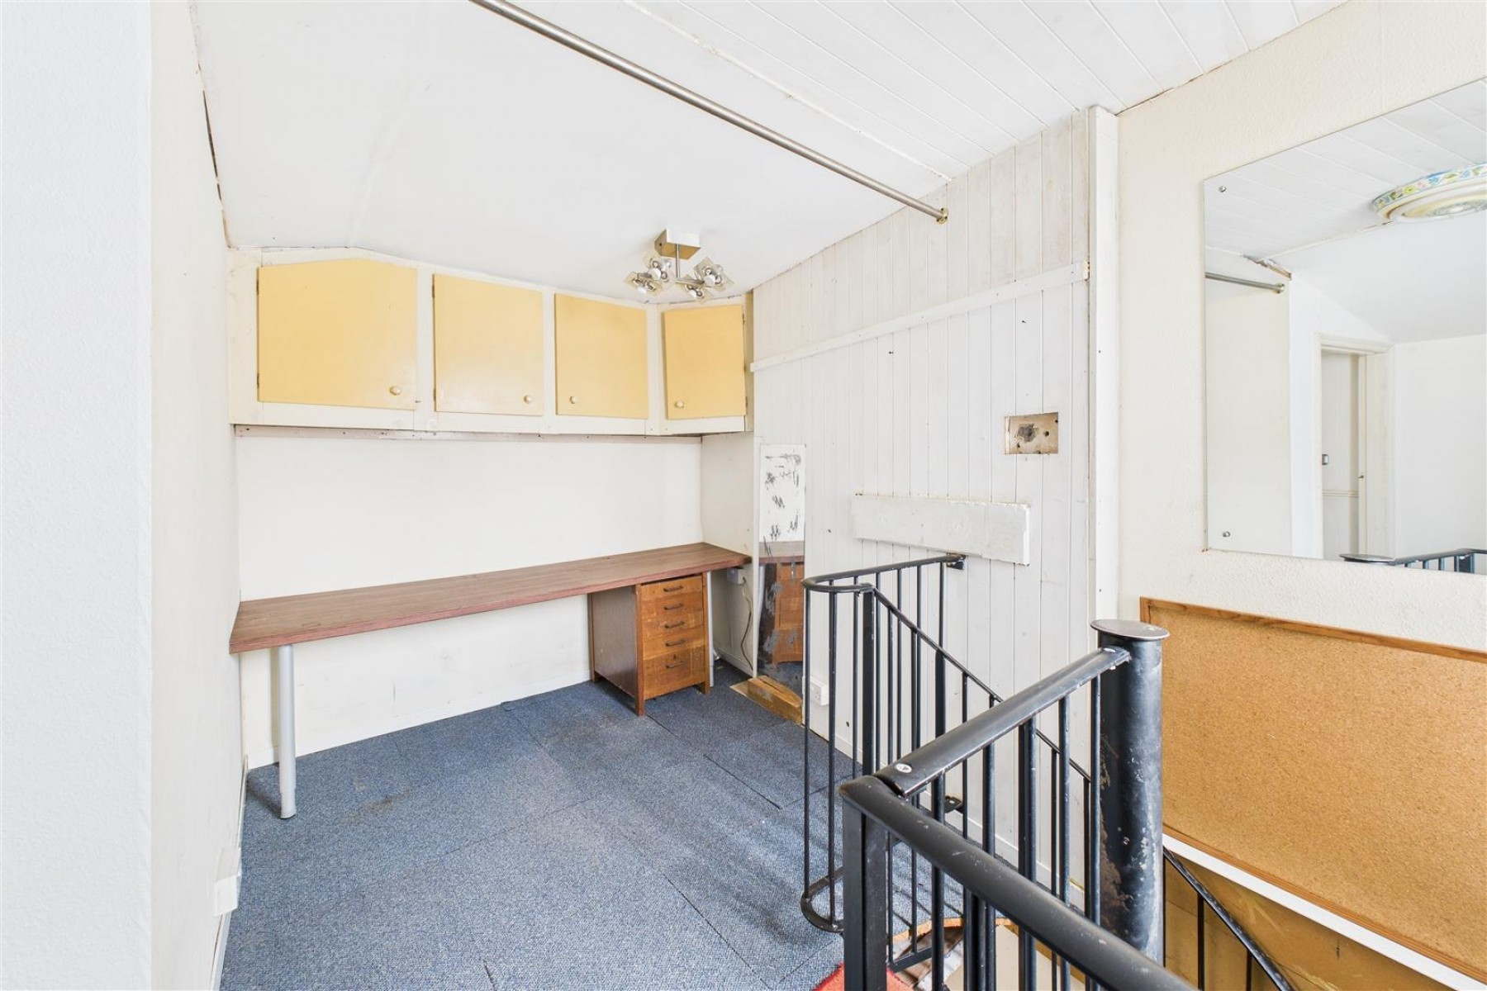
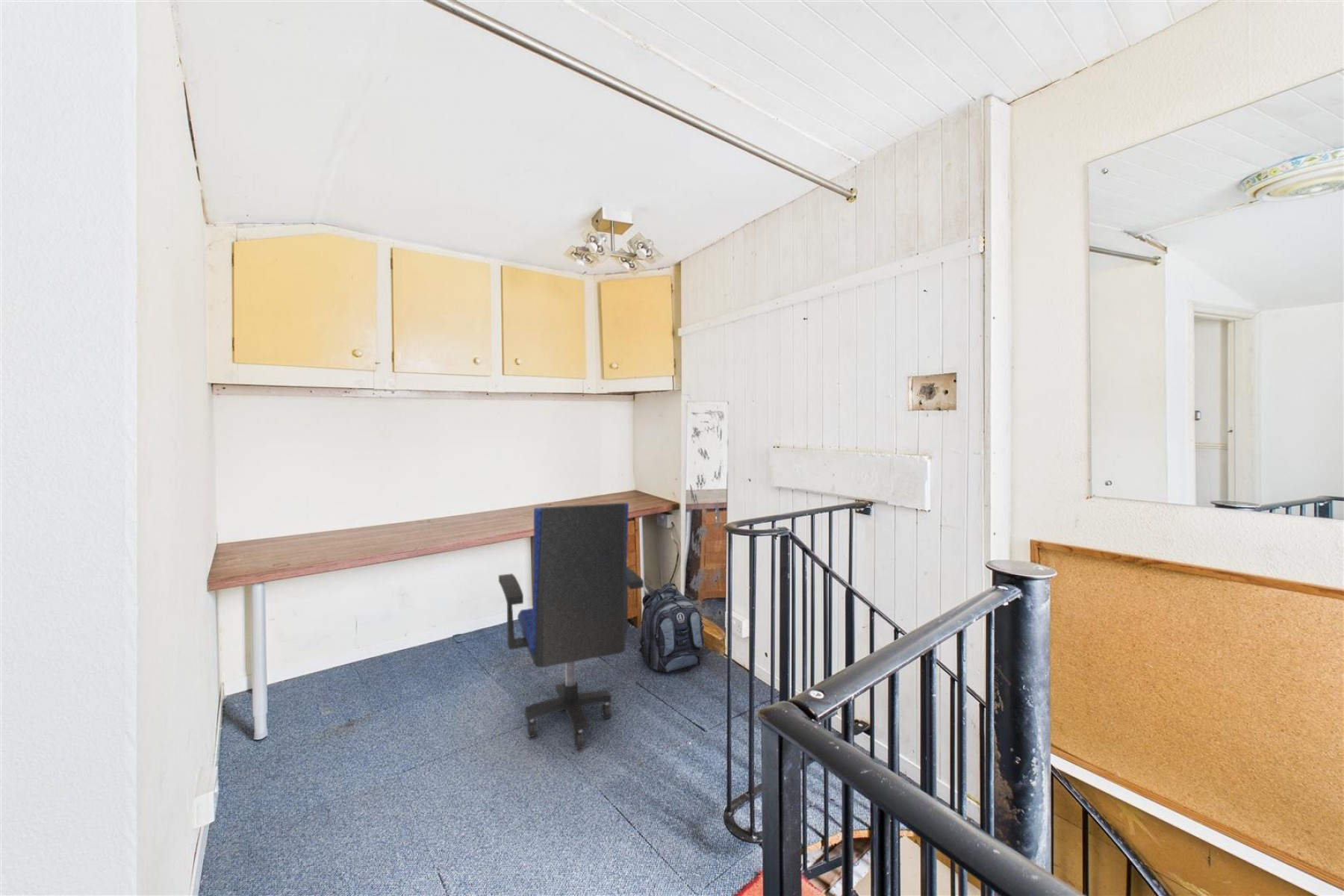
+ office chair [498,502,644,750]
+ backpack [638,582,705,673]
